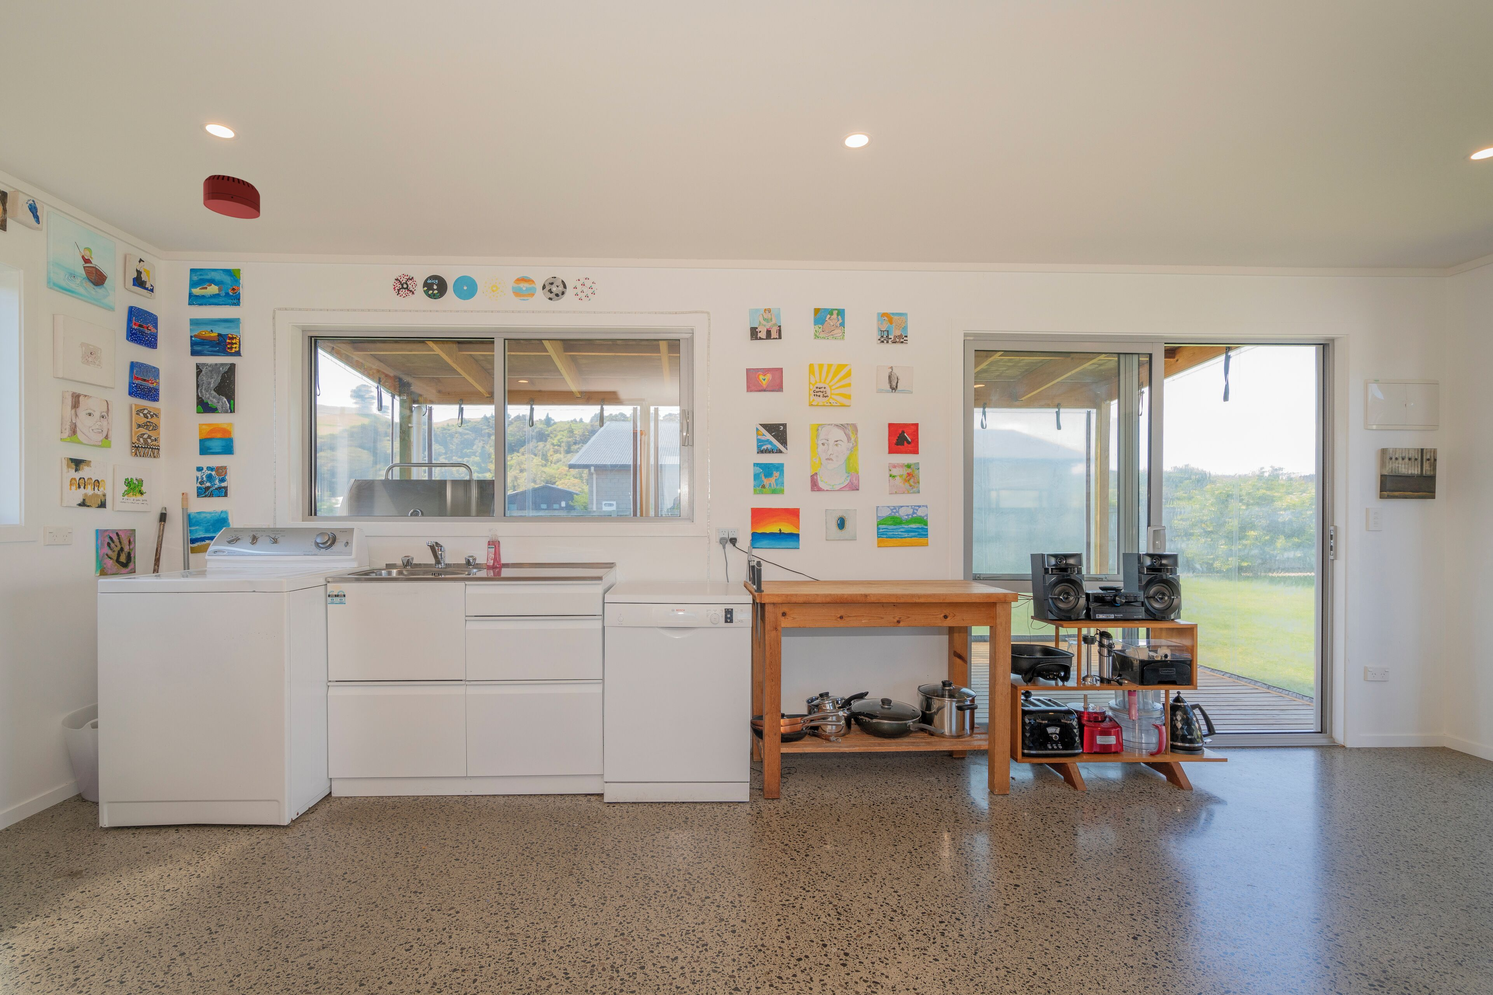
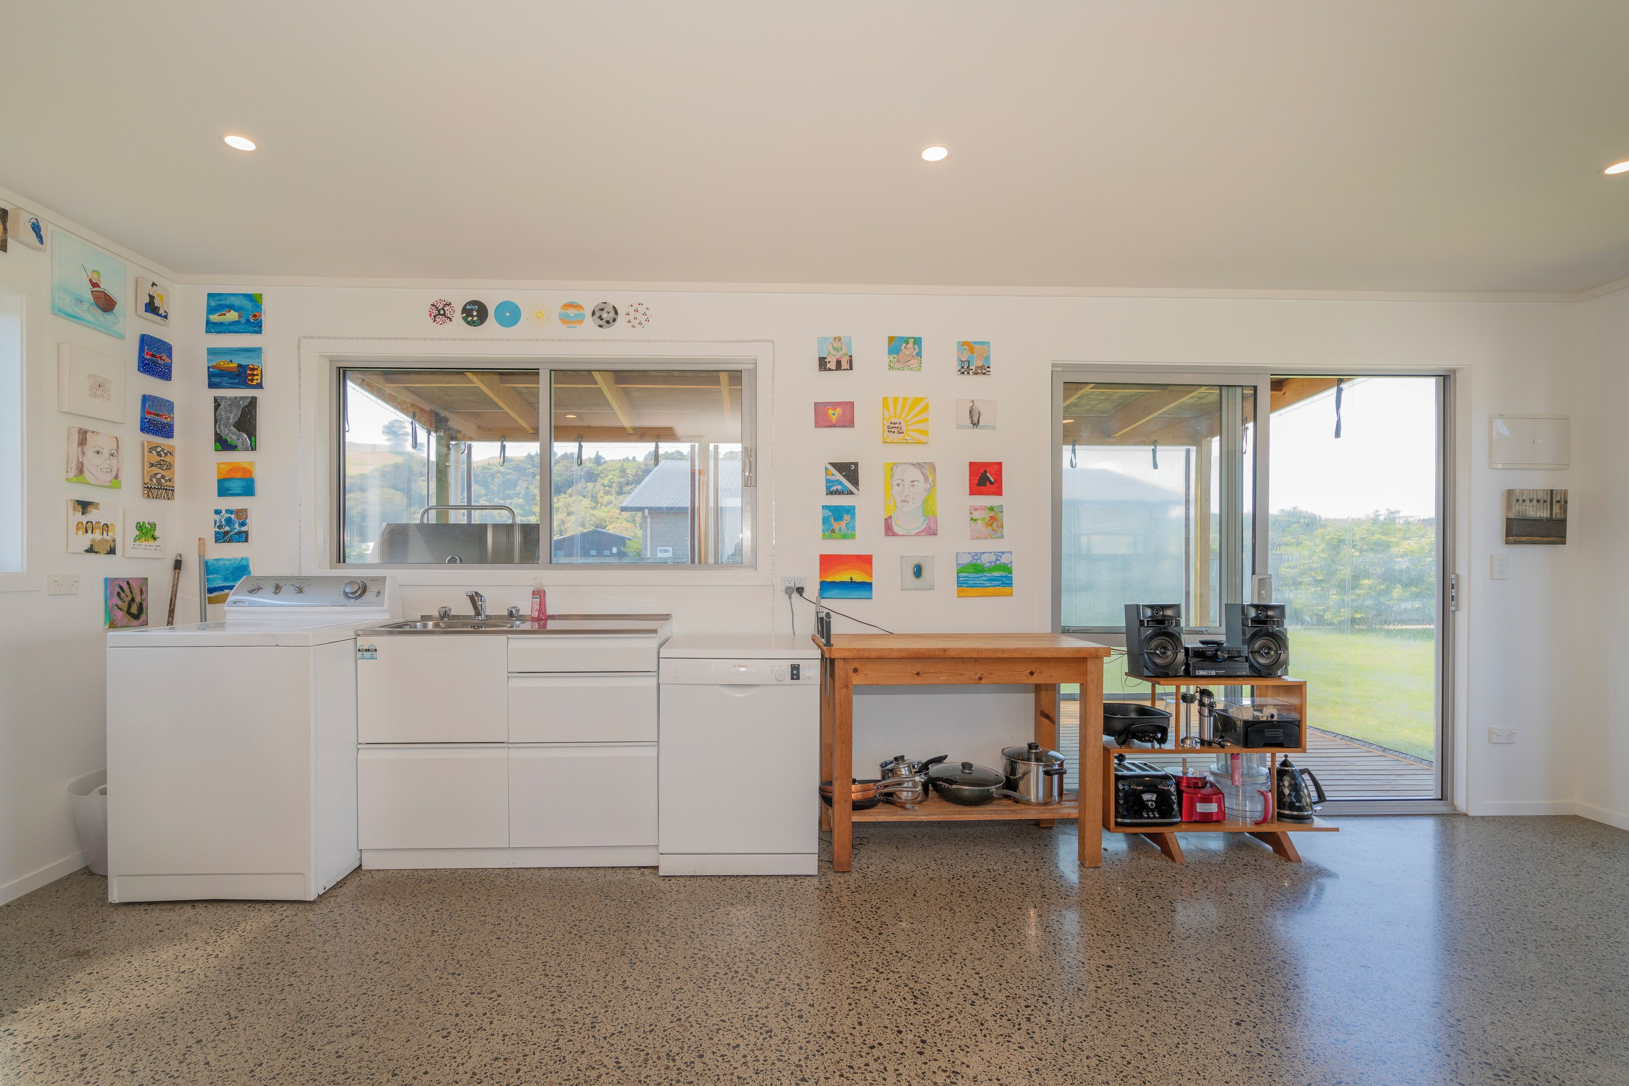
- smoke detector [203,174,261,219]
